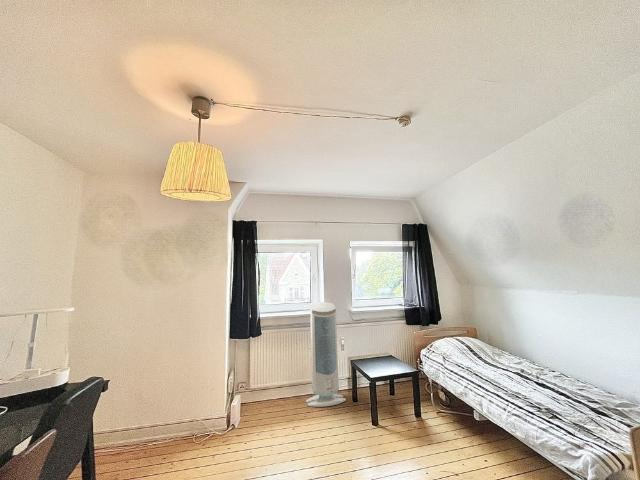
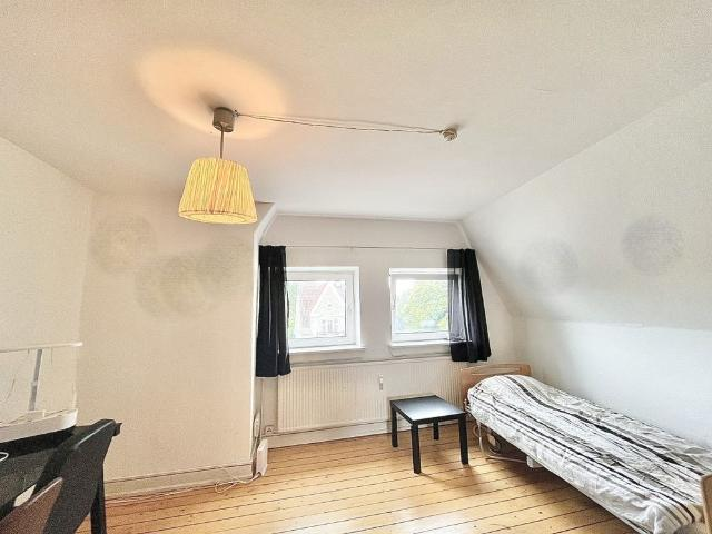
- air purifier [305,301,347,408]
